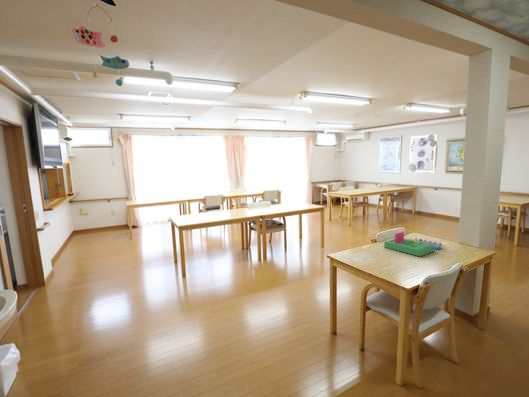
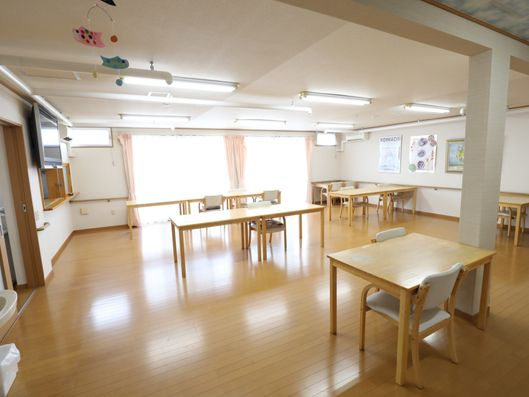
- board game [383,230,443,257]
